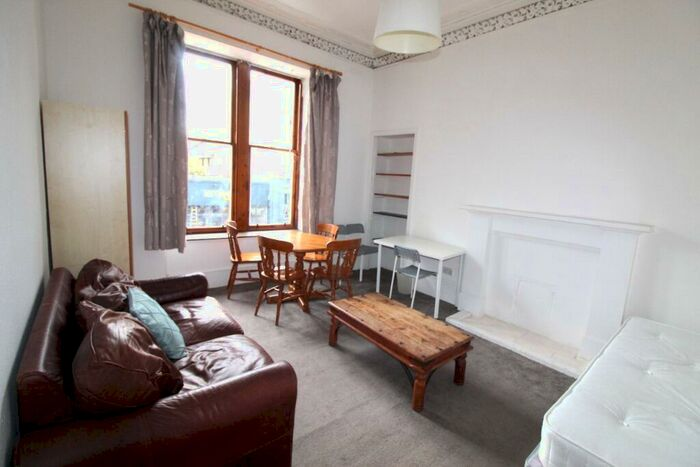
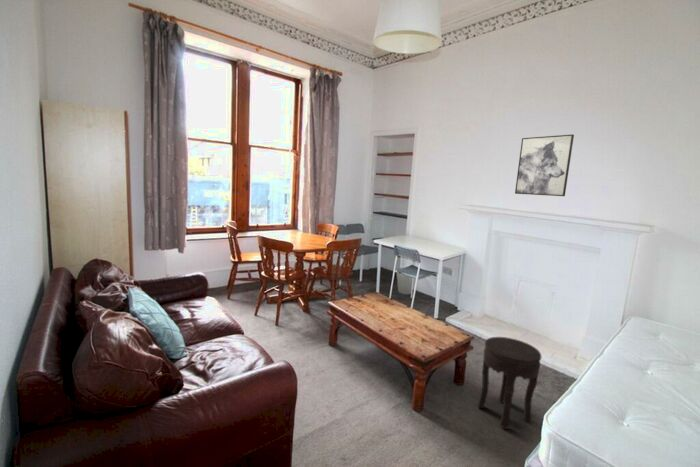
+ side table [477,336,542,430]
+ wall art [514,133,575,197]
